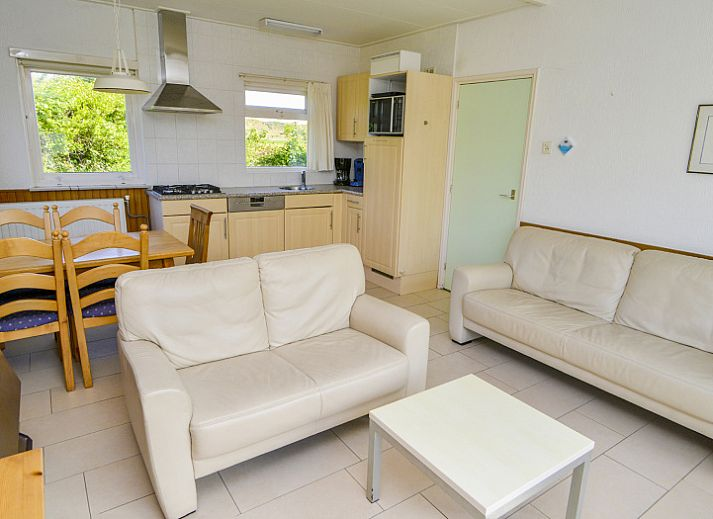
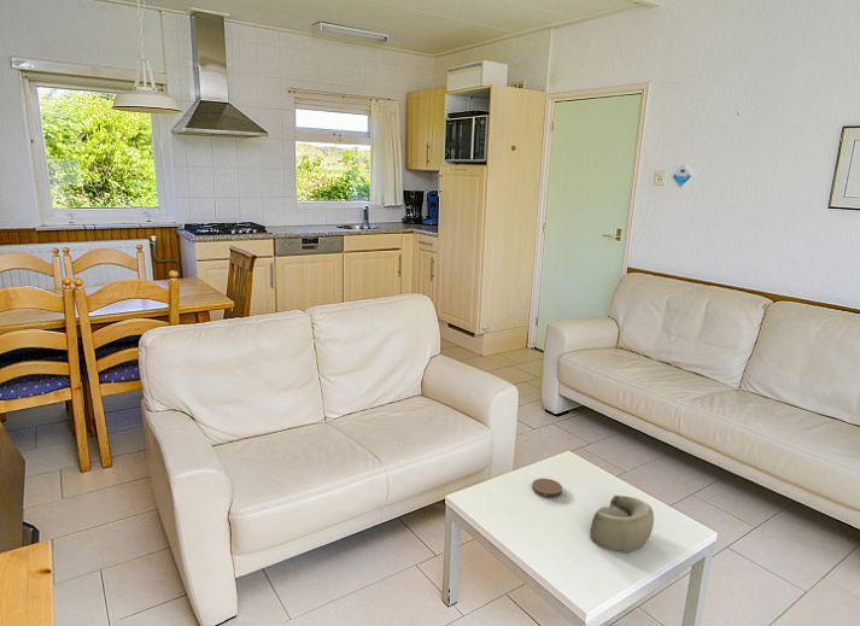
+ coaster [531,478,563,499]
+ decorative bowl [589,495,655,554]
